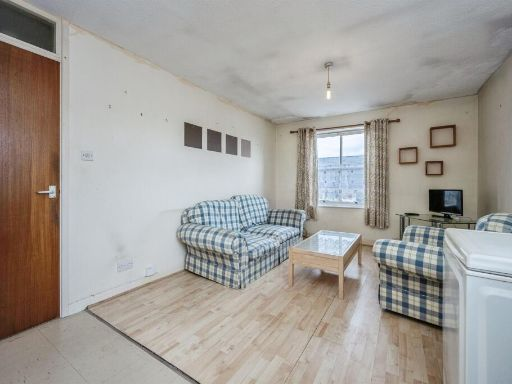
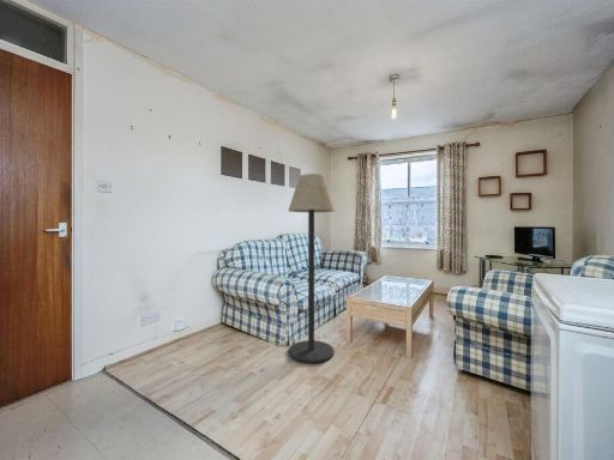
+ floor lamp [287,172,336,364]
